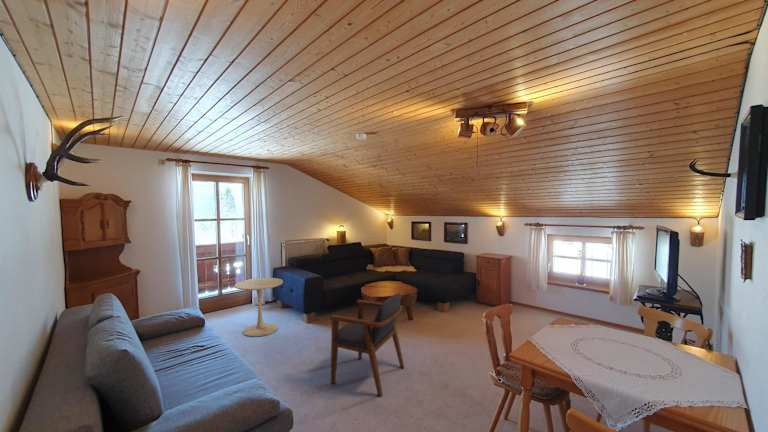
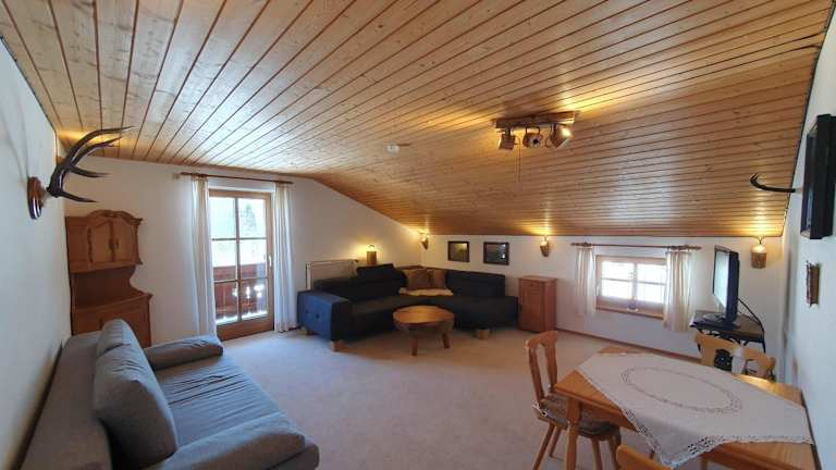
- side table [234,277,284,338]
- armchair [329,292,405,398]
